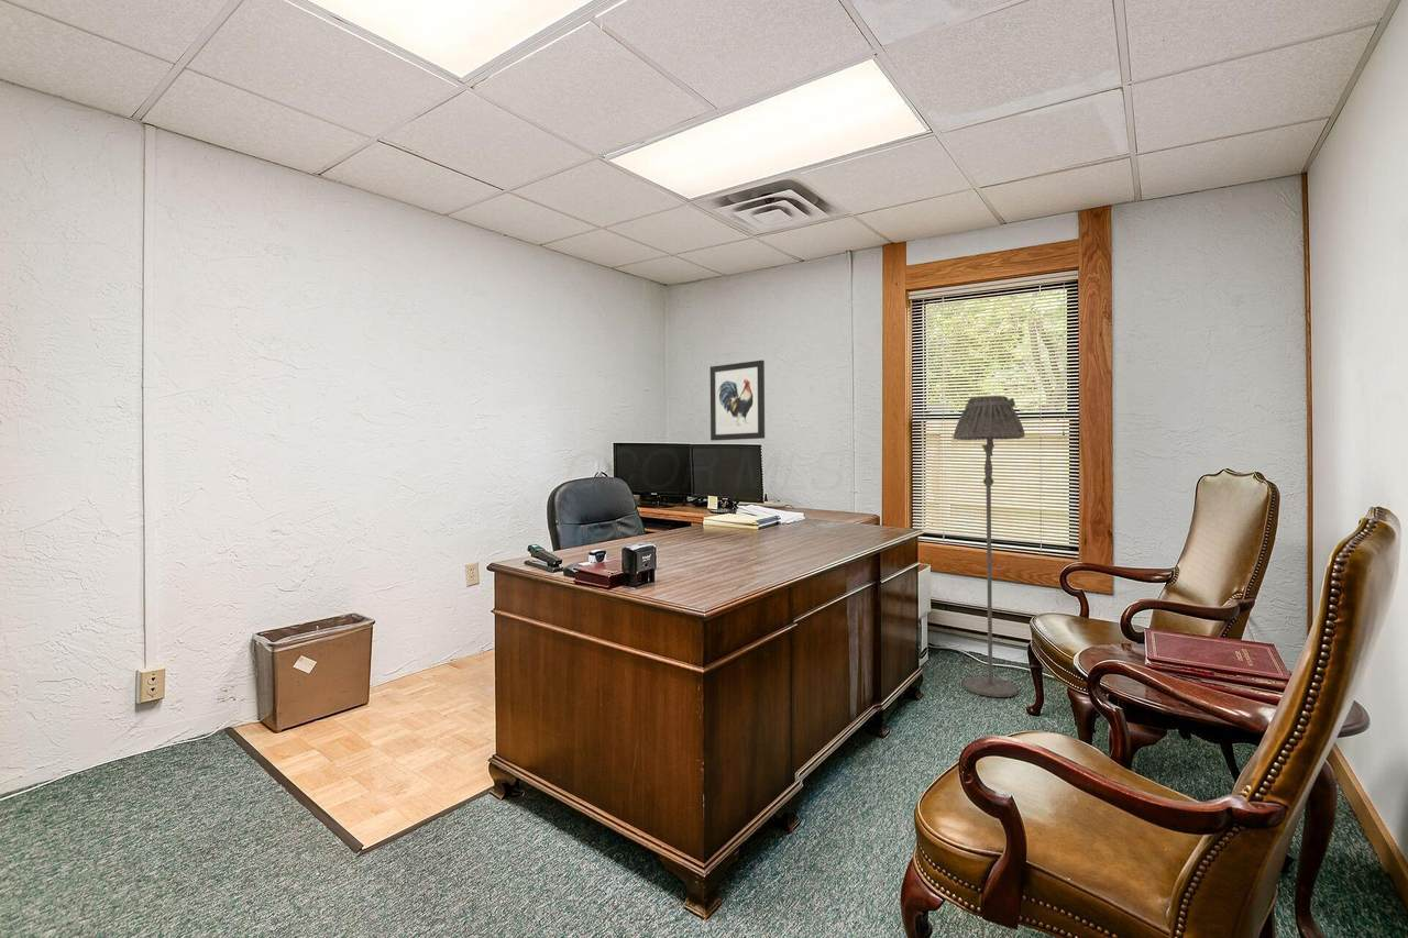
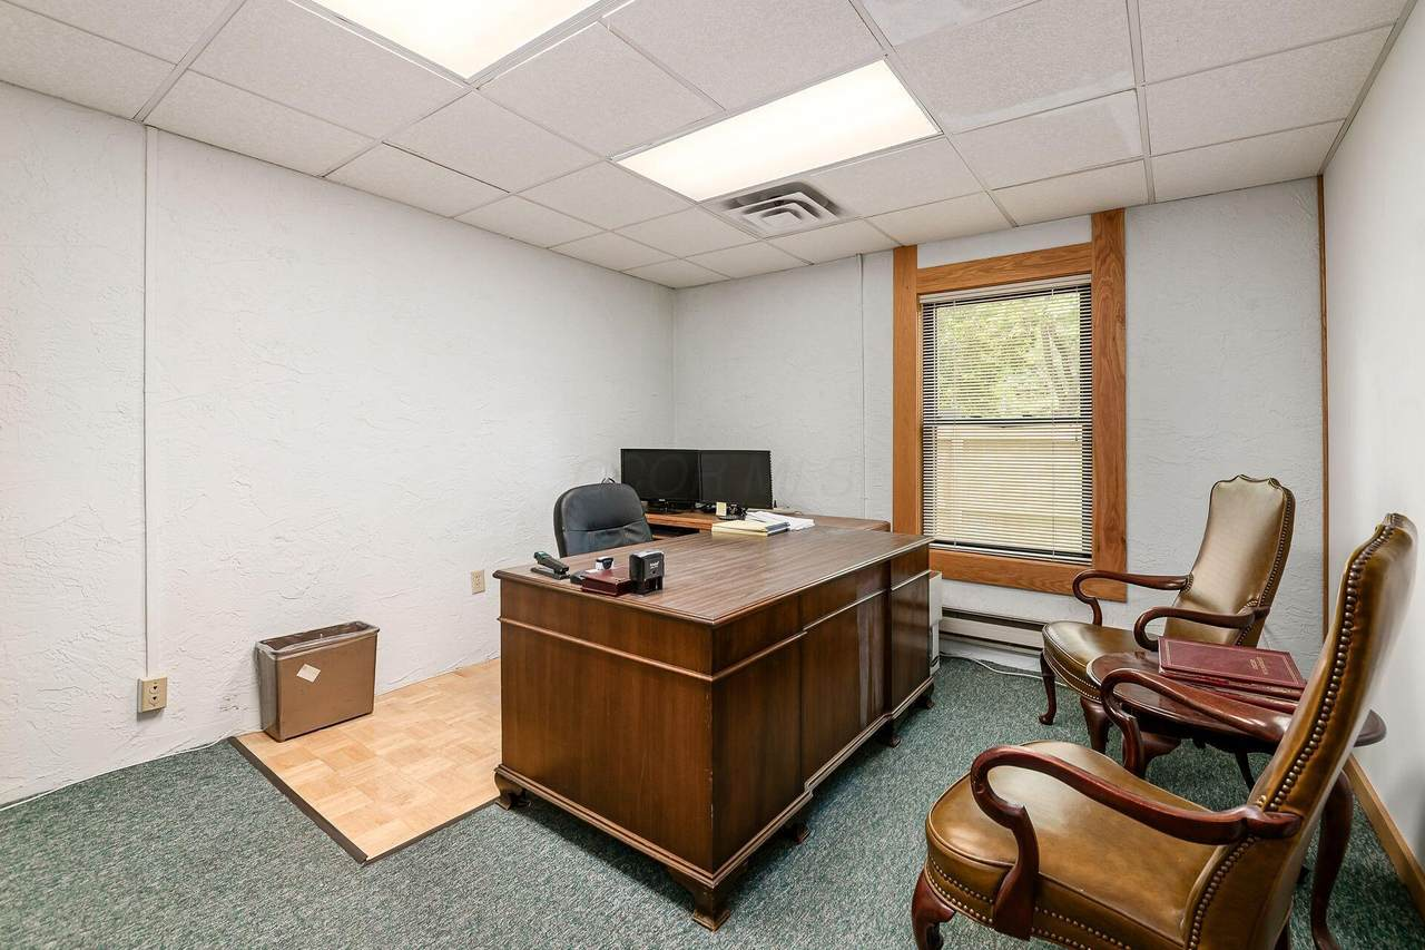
- wall art [710,360,766,442]
- floor lamp [953,395,1026,698]
